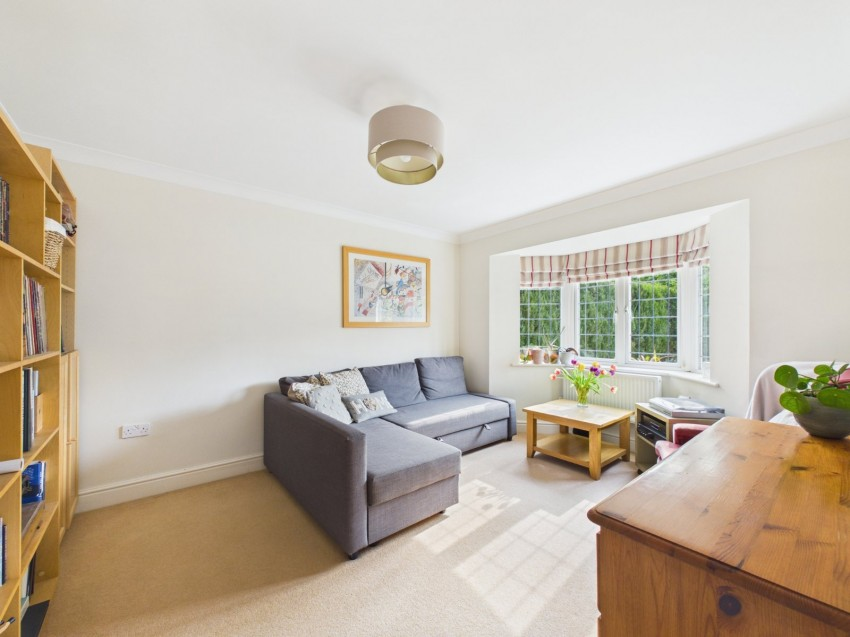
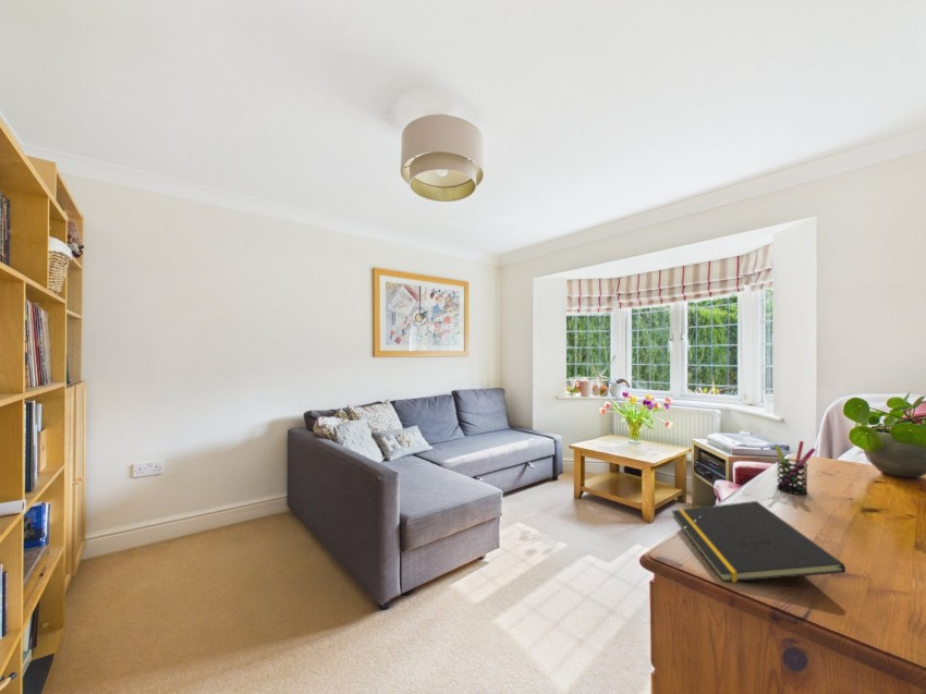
+ notepad [670,500,846,583]
+ pen holder [773,440,817,496]
